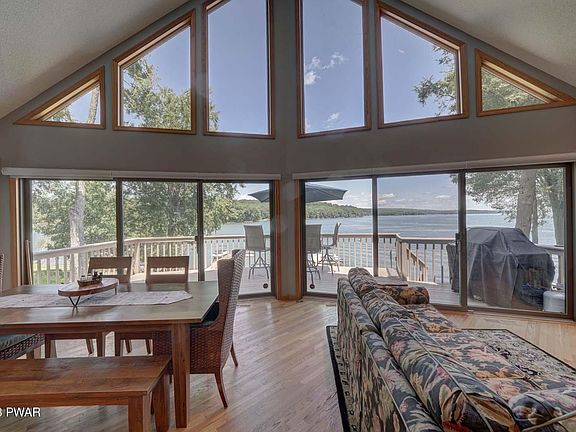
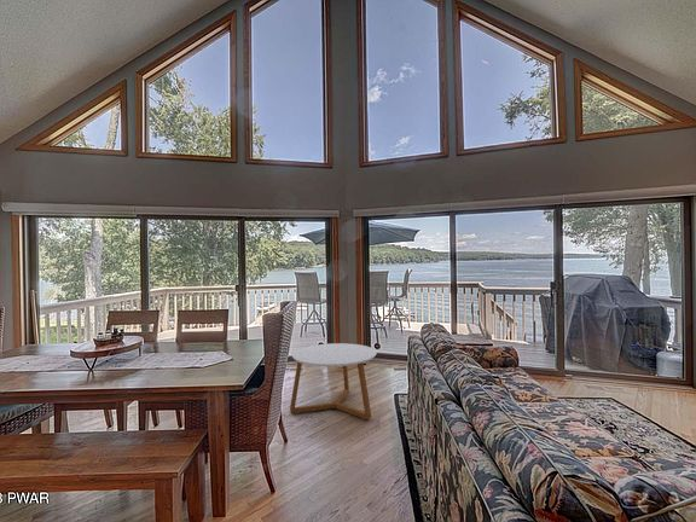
+ coffee table [289,342,378,420]
